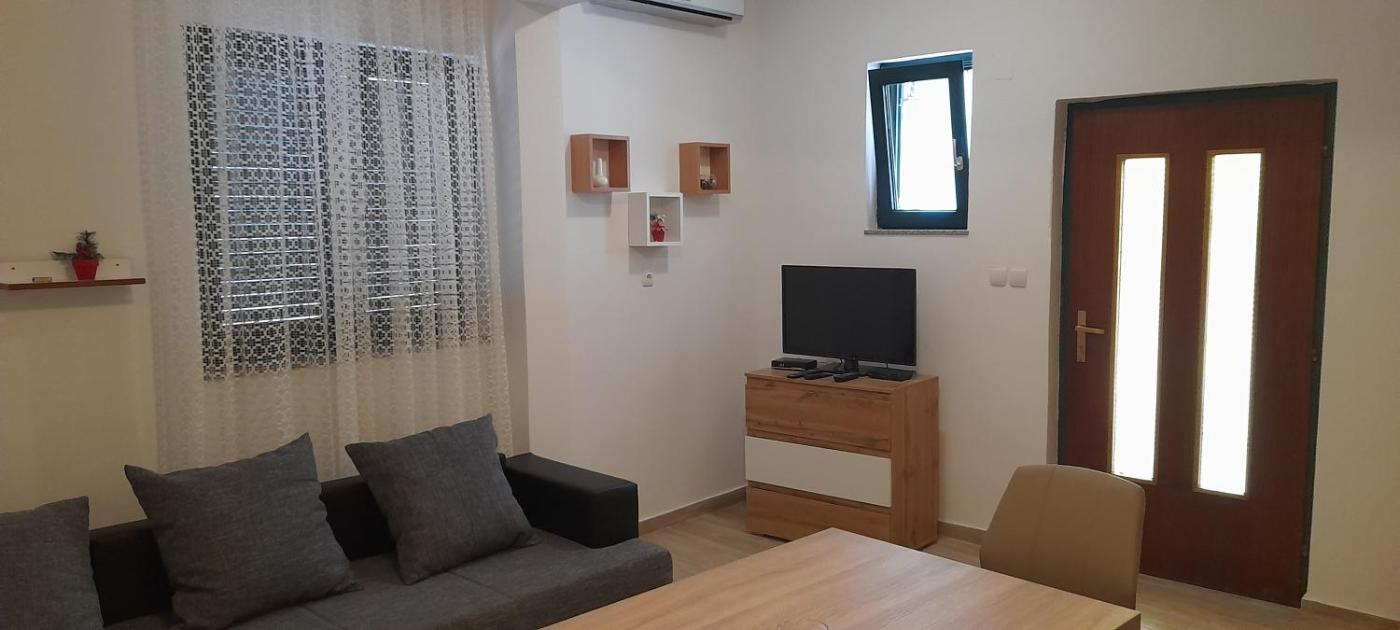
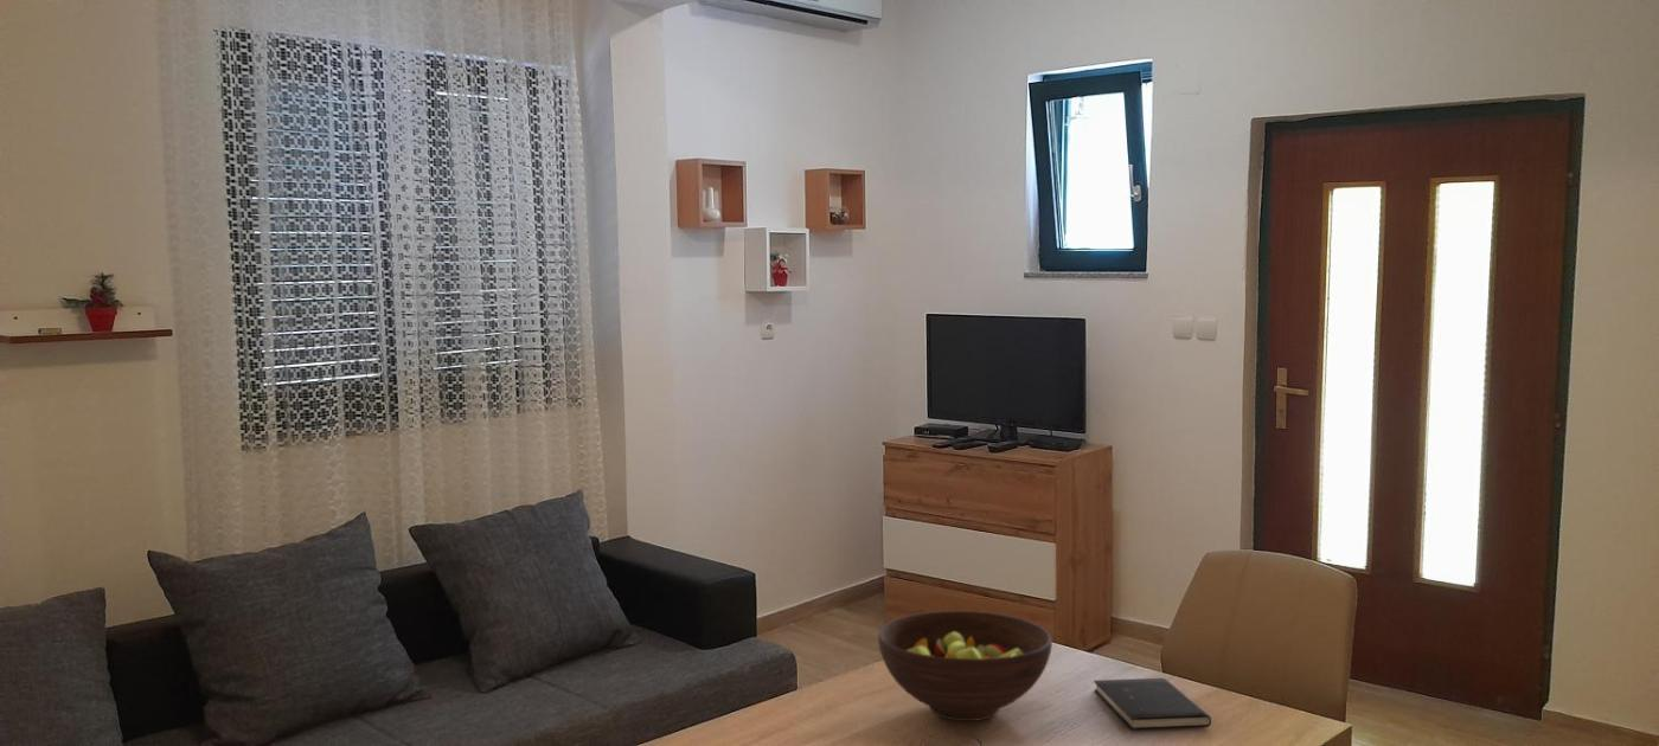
+ fruit bowl [877,610,1053,722]
+ hardcover book [1093,677,1212,731]
